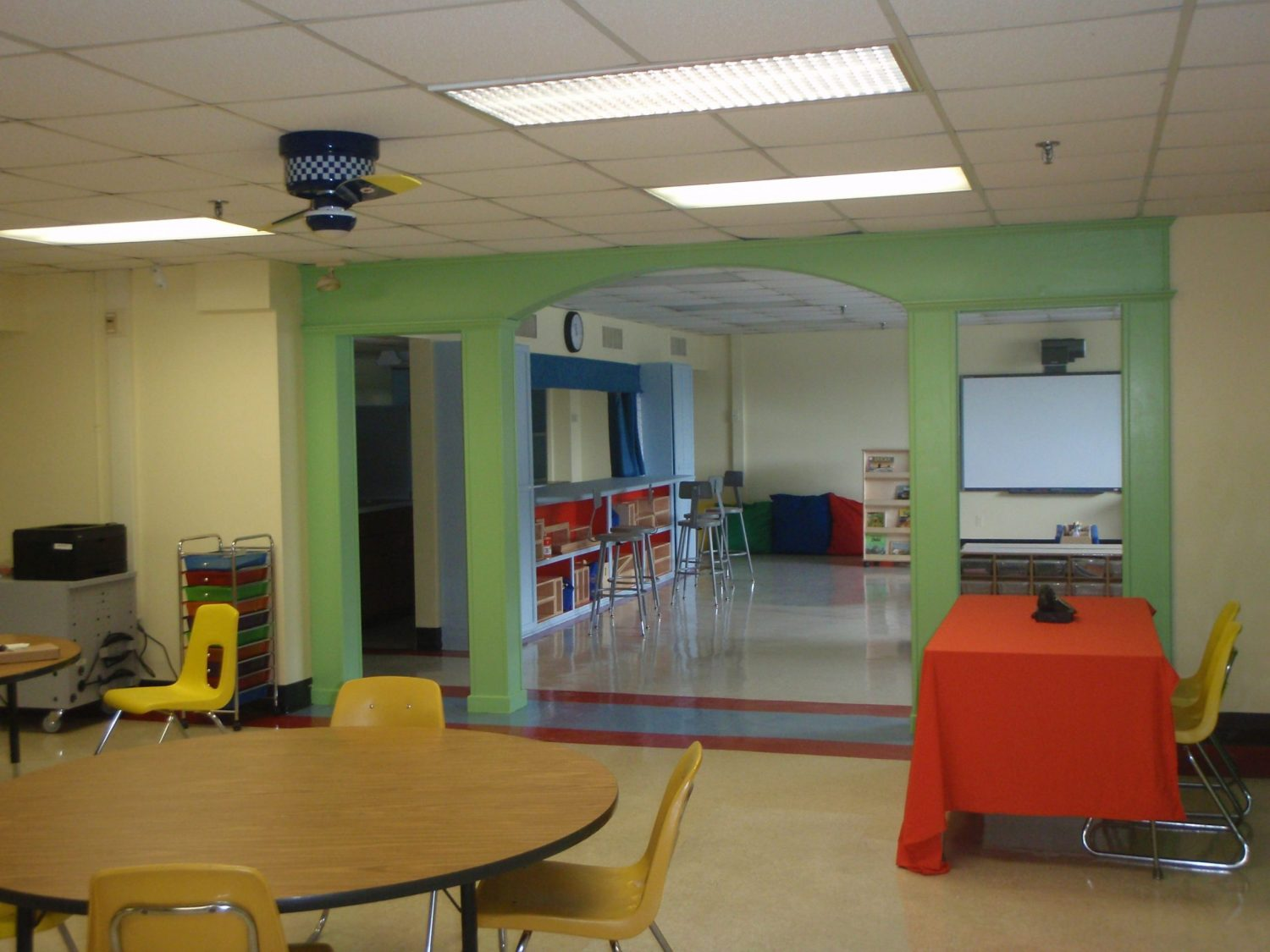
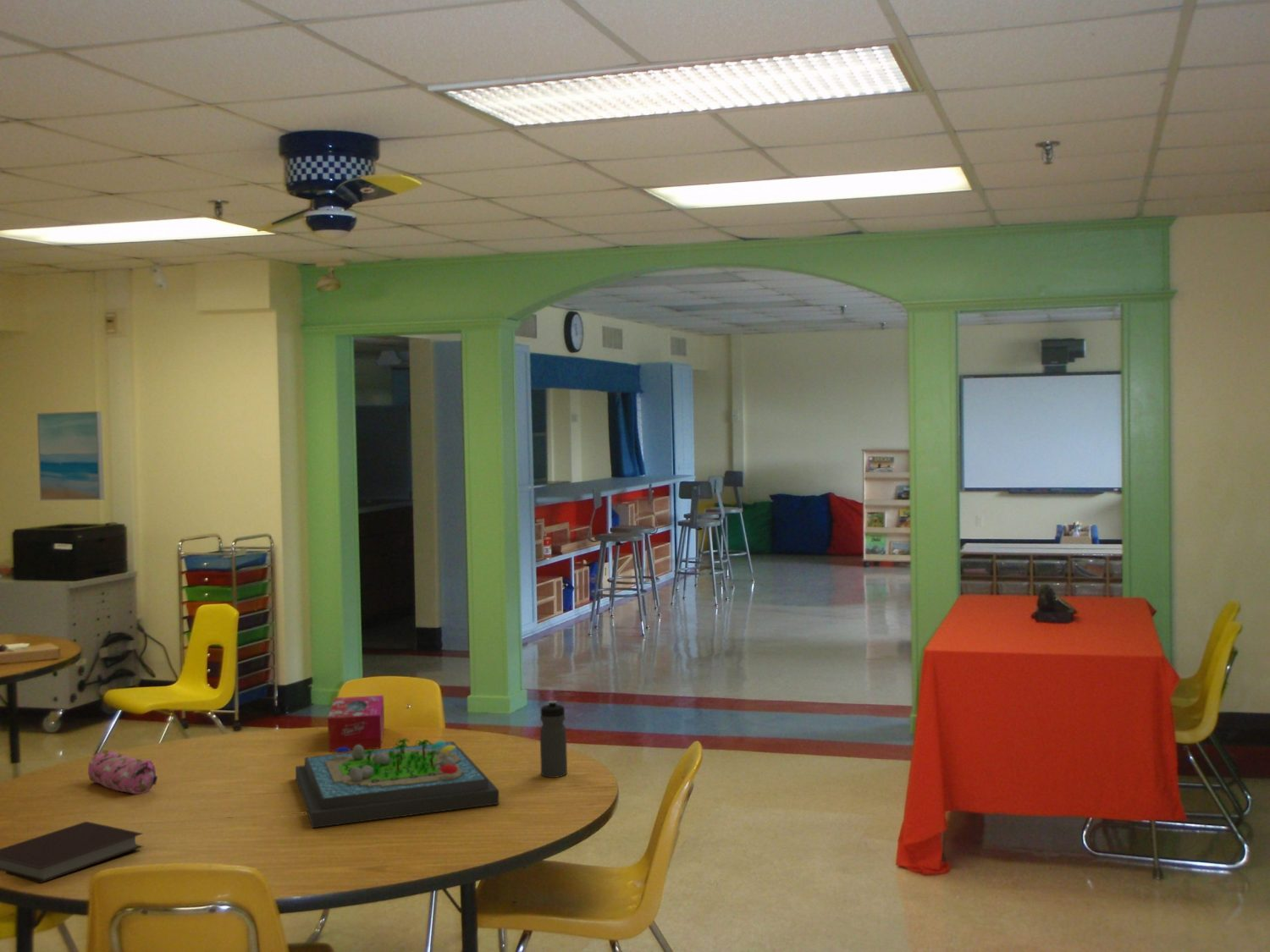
+ wall art [36,410,106,502]
+ tissue box [327,695,385,752]
+ notebook [0,821,144,884]
+ pencil case [87,749,158,795]
+ water bottle [539,700,568,779]
+ board game [295,737,500,828]
